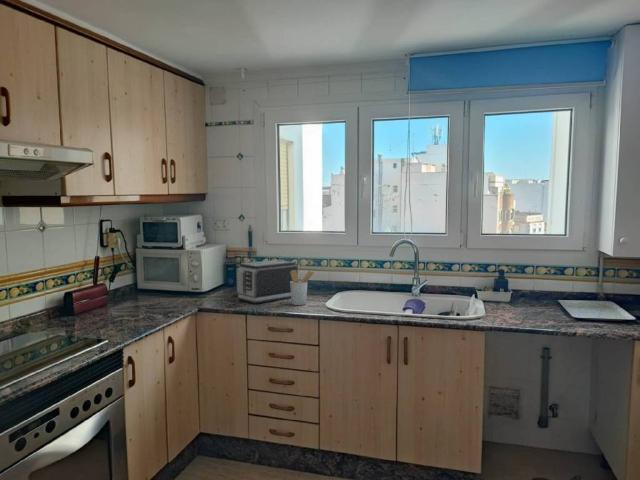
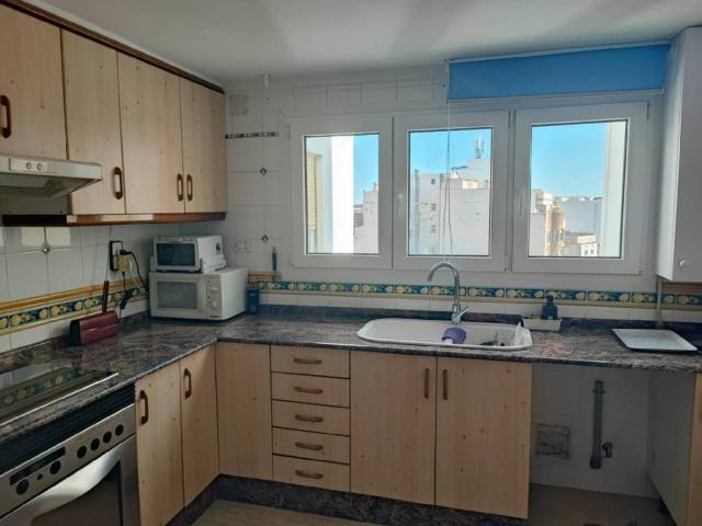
- toaster [236,259,299,304]
- utensil holder [290,270,315,306]
